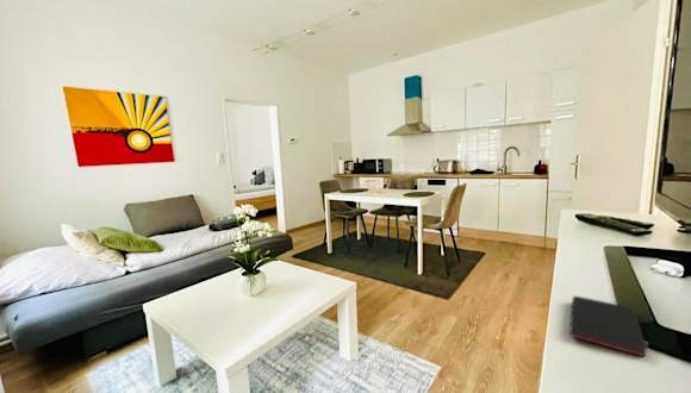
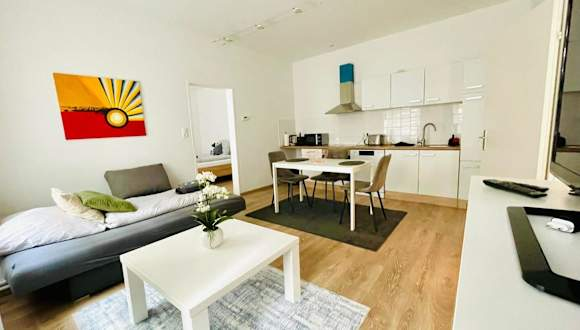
- smartphone [568,295,648,357]
